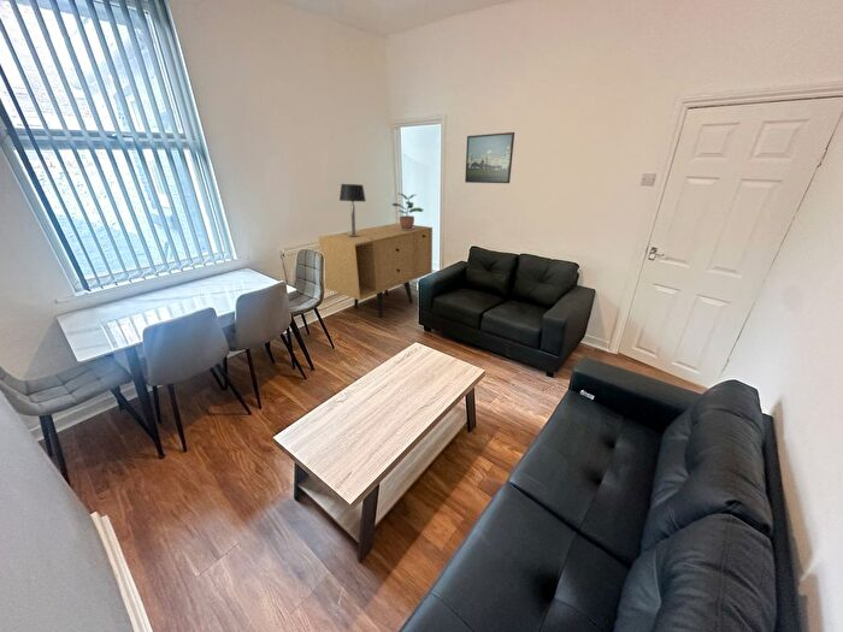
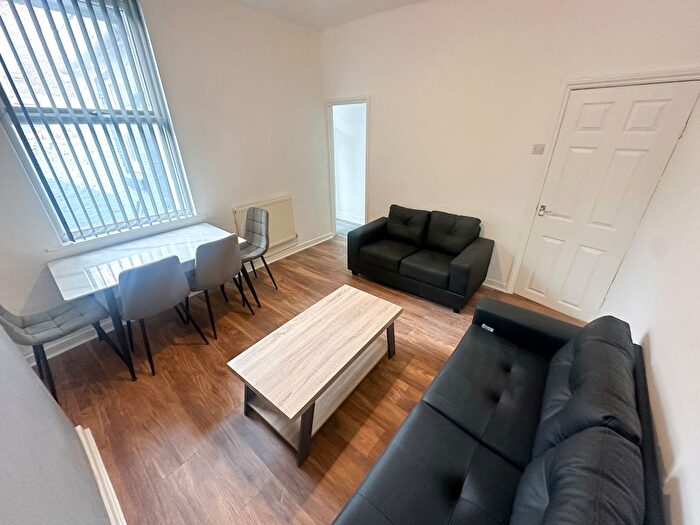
- table lamp [338,183,367,236]
- potted plant [390,193,425,230]
- sideboard [317,222,434,319]
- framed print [464,131,515,184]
